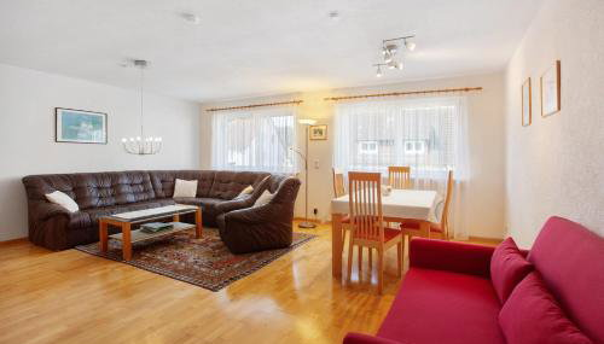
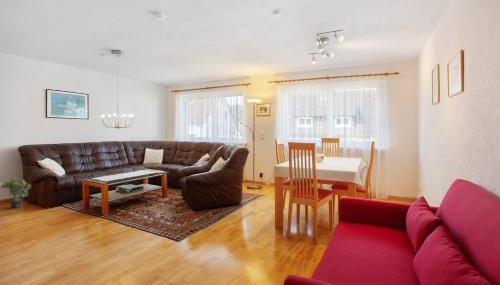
+ potted plant [0,177,32,209]
